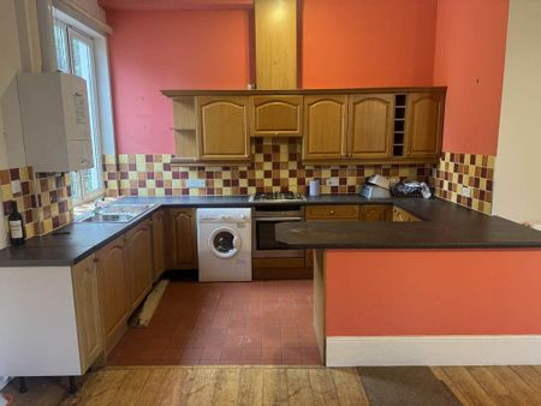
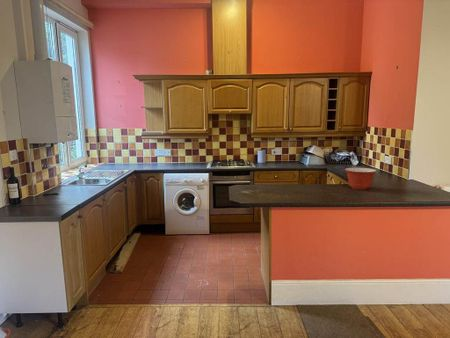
+ mixing bowl [344,167,378,191]
